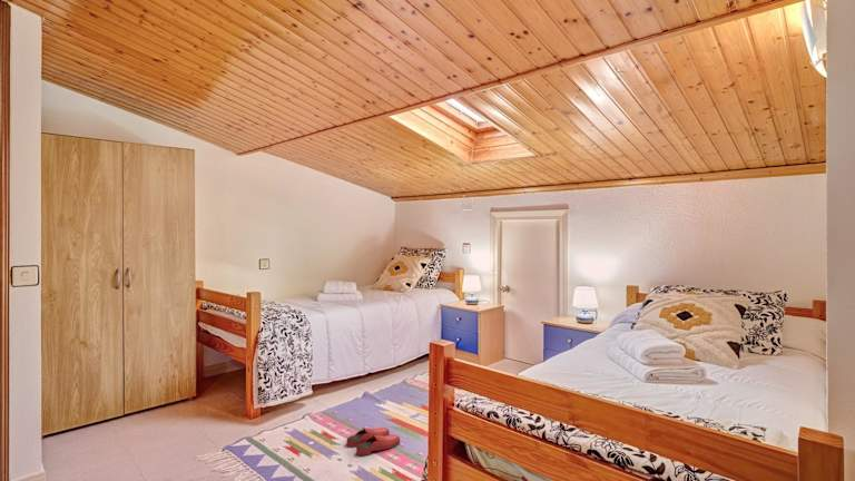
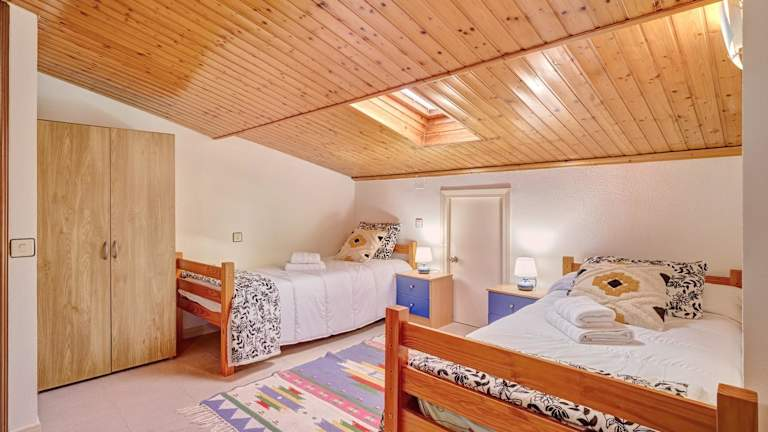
- slippers [346,426,401,457]
